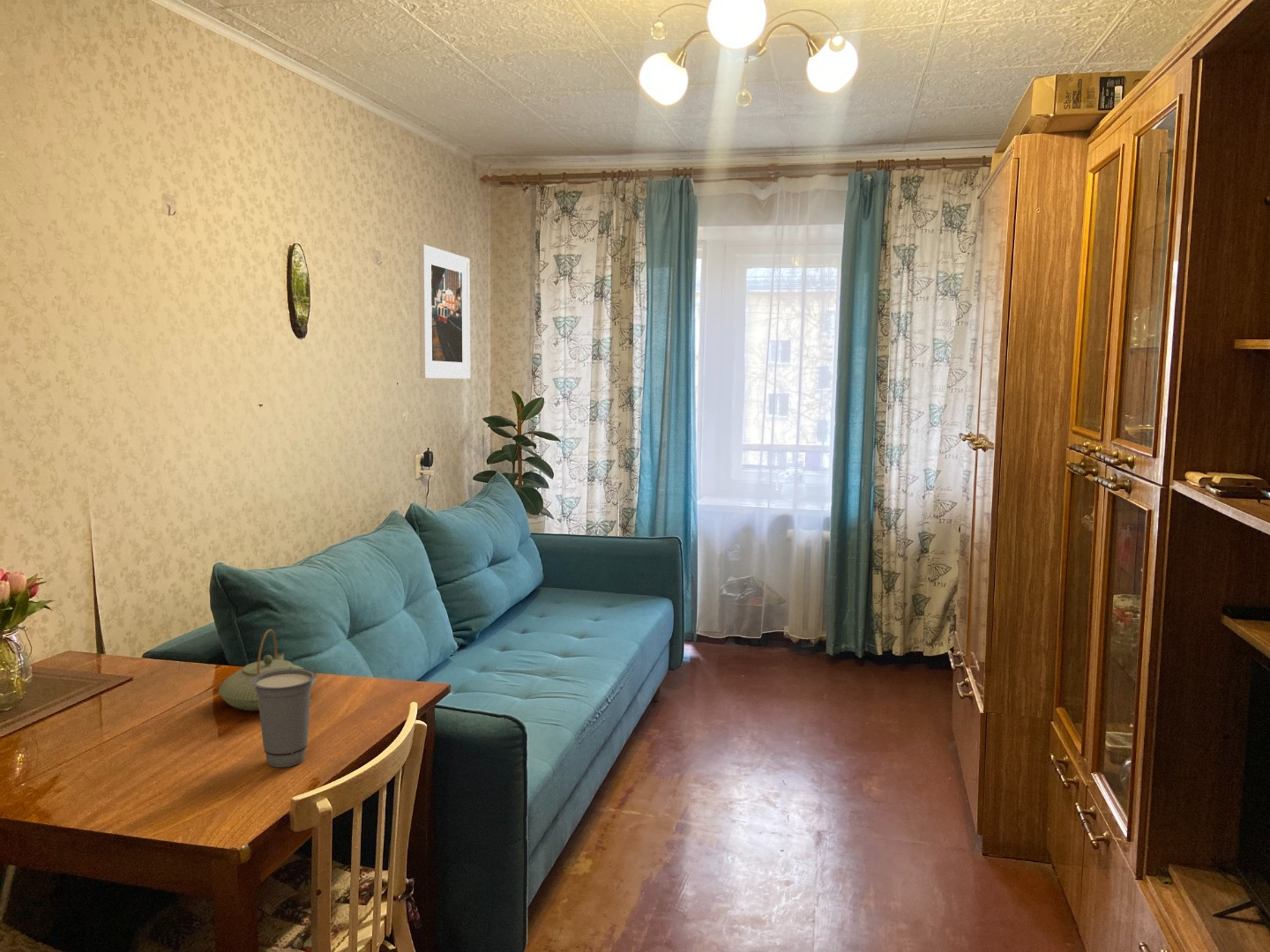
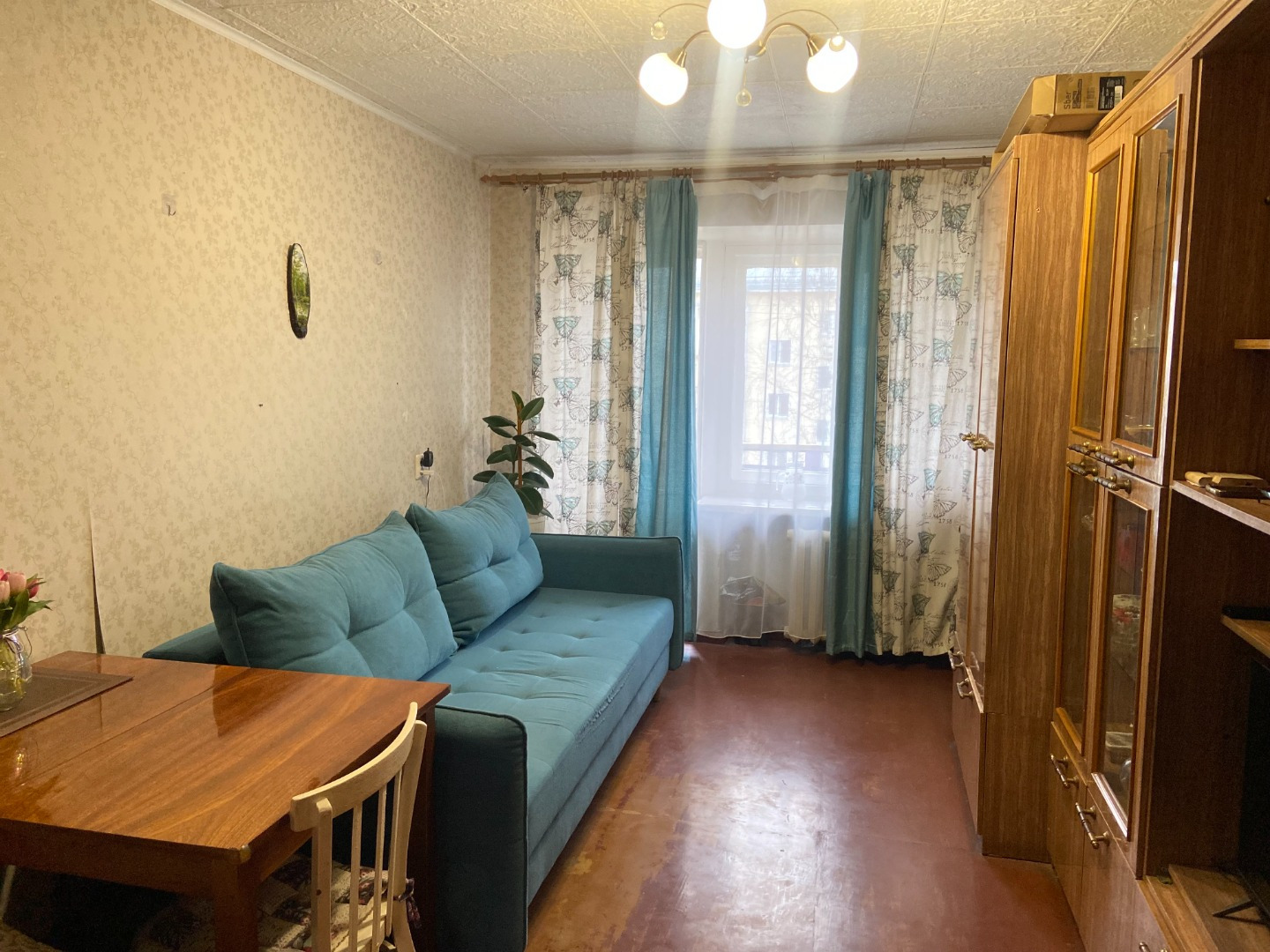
- cup [250,668,317,769]
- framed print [418,243,471,380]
- teapot [217,628,317,711]
